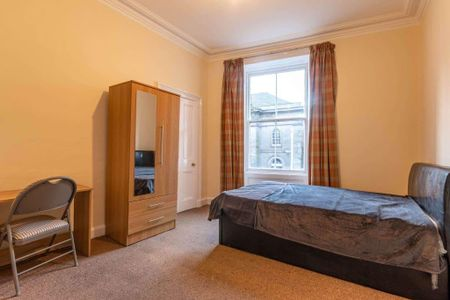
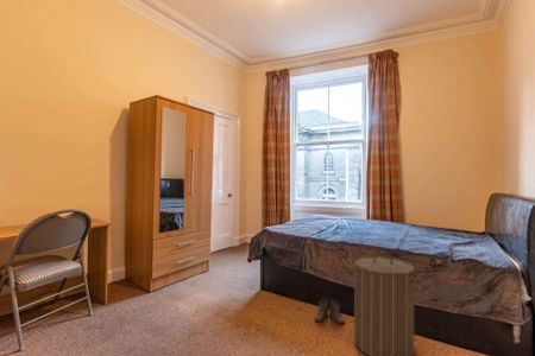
+ laundry hamper [348,250,423,356]
+ boots [314,298,346,326]
